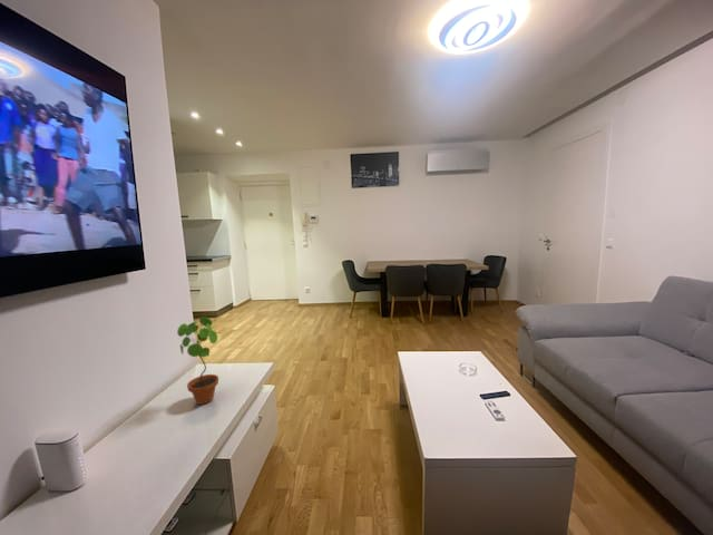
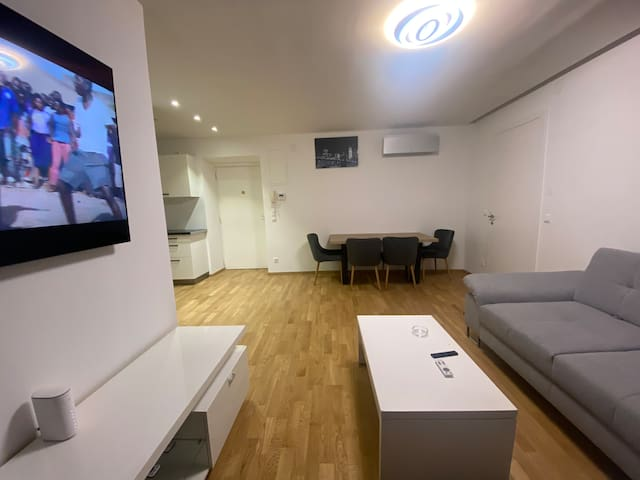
- potted plant [176,315,219,406]
